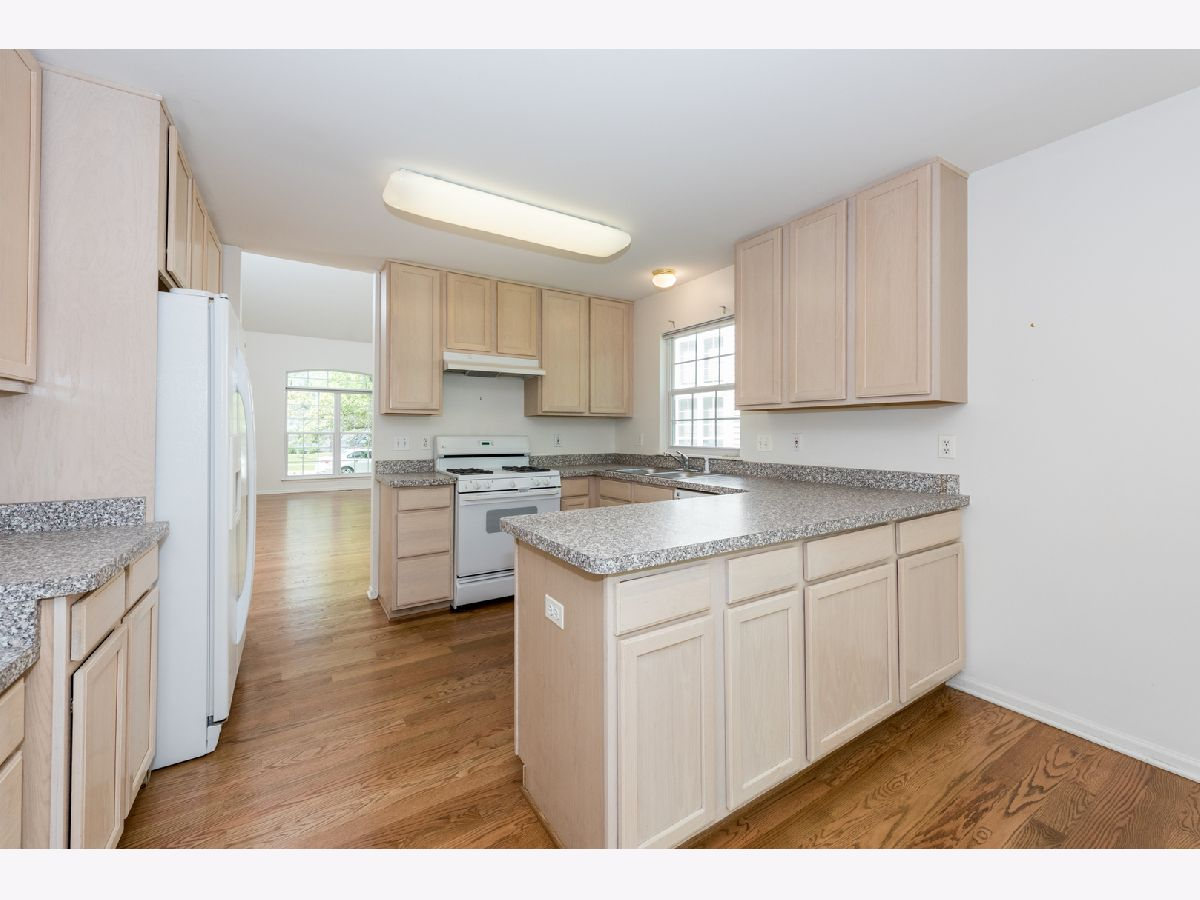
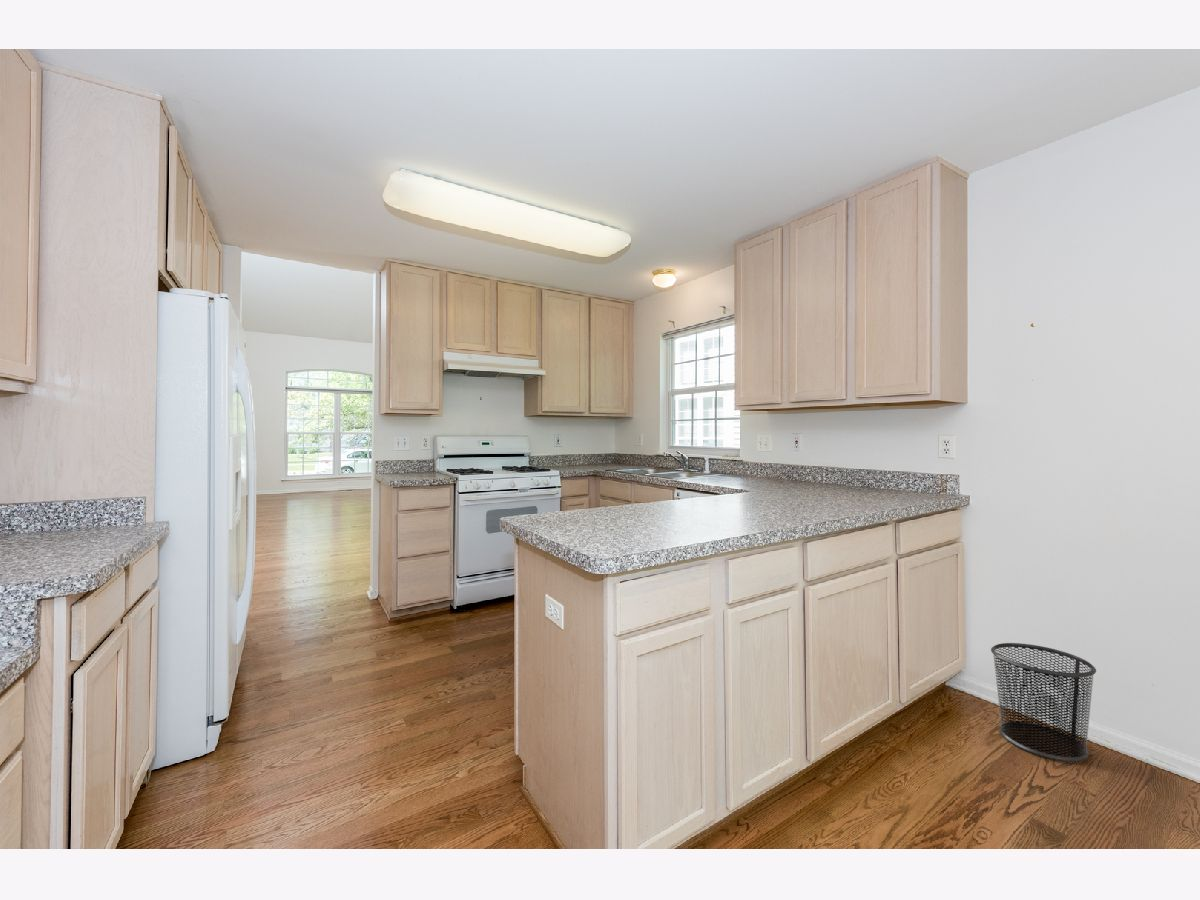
+ trash can [990,642,1097,762]
